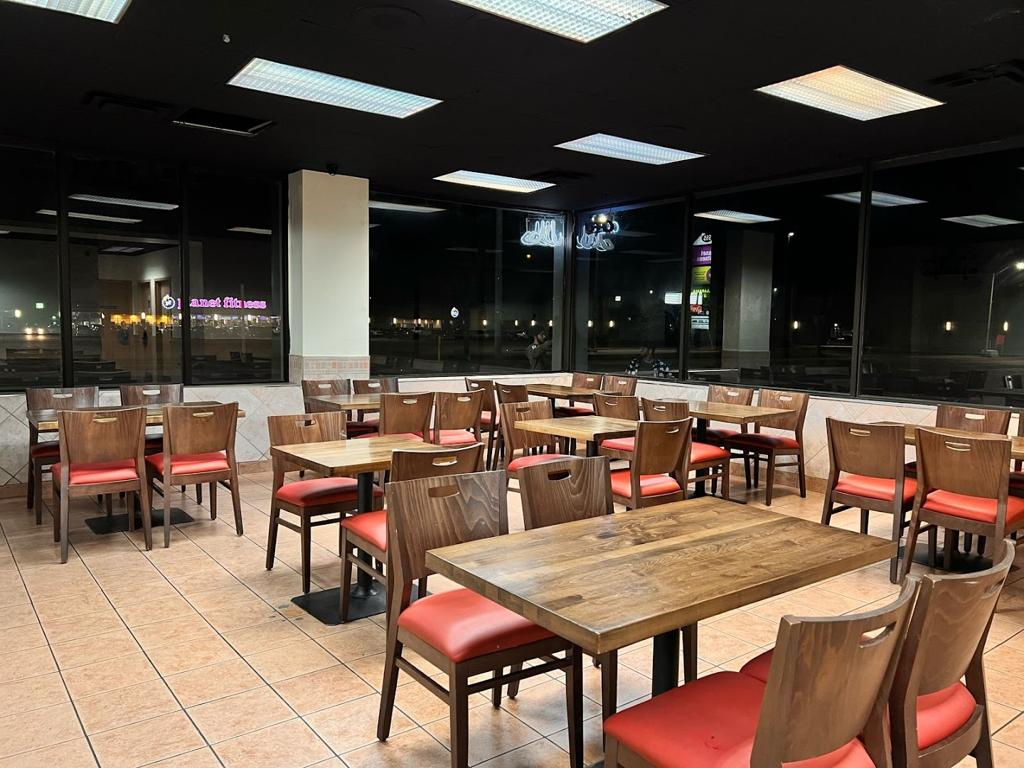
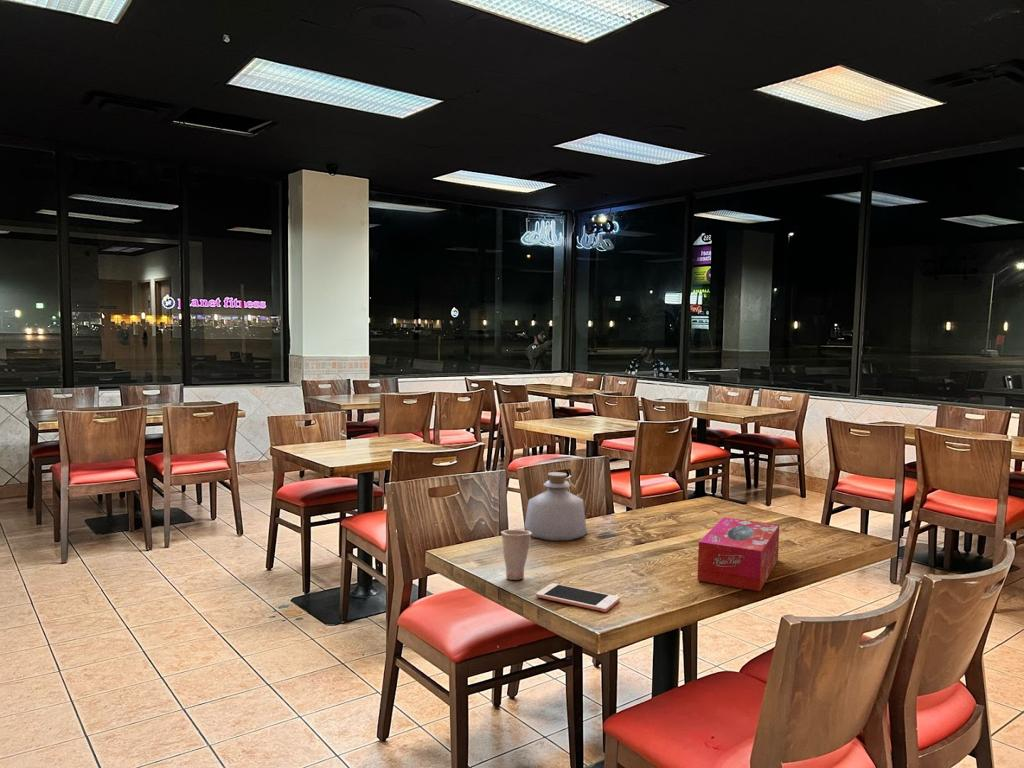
+ cup [500,529,532,581]
+ cell phone [535,582,621,613]
+ bottle [523,471,588,542]
+ tissue box [696,516,780,592]
